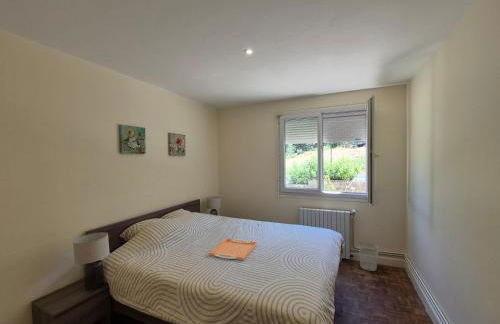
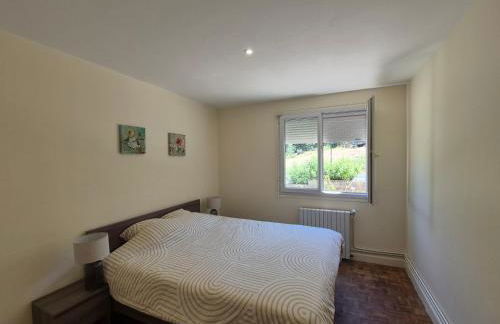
- serving tray [208,238,258,261]
- wastebasket [358,241,380,272]
